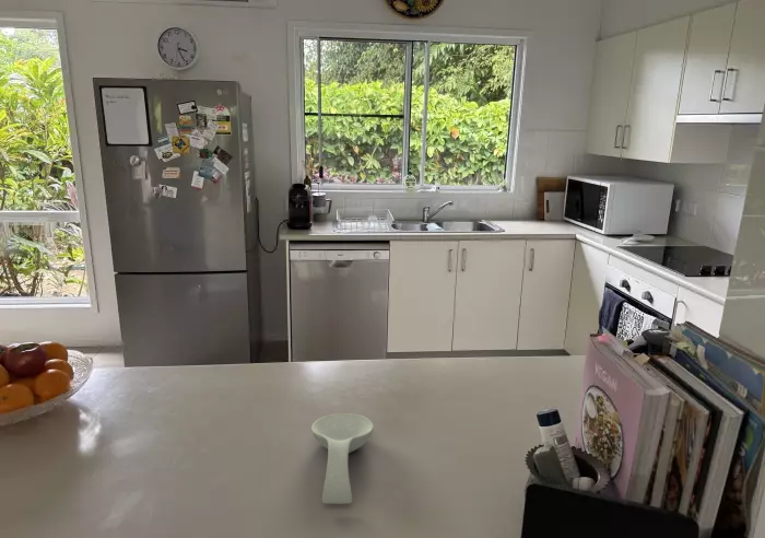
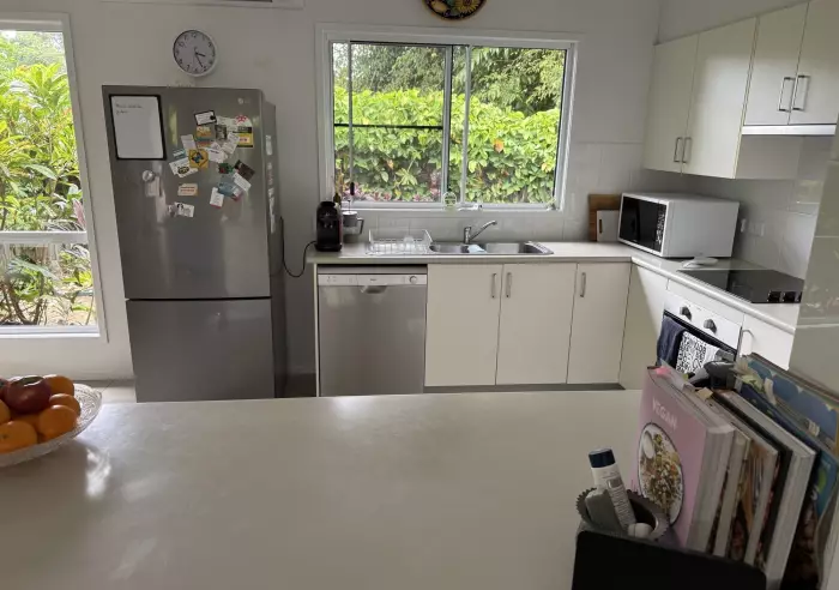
- spoon rest [310,412,375,505]
